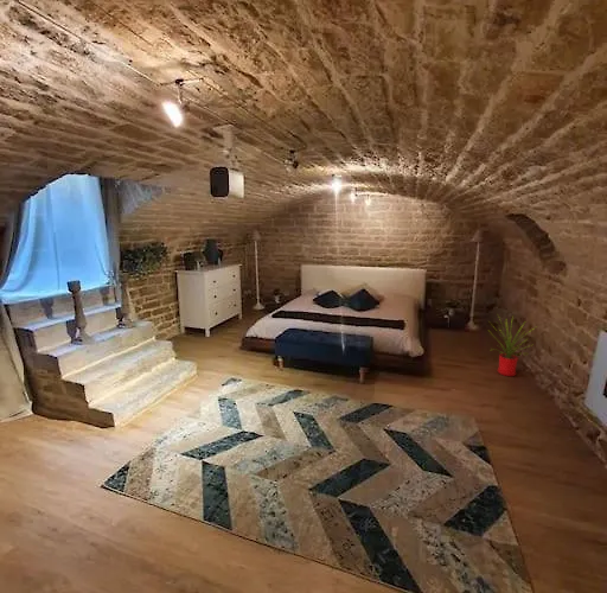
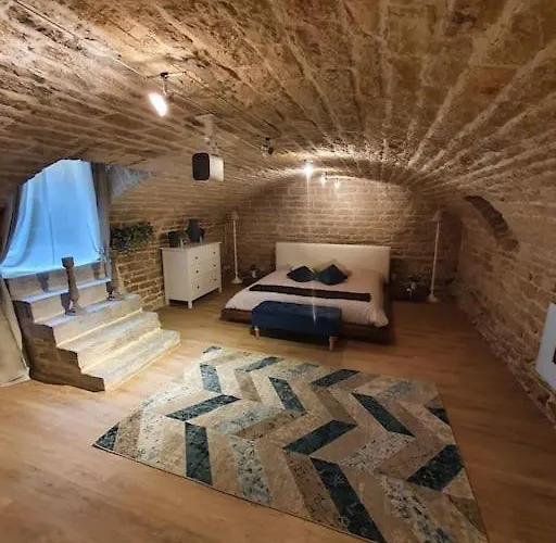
- house plant [488,314,537,377]
